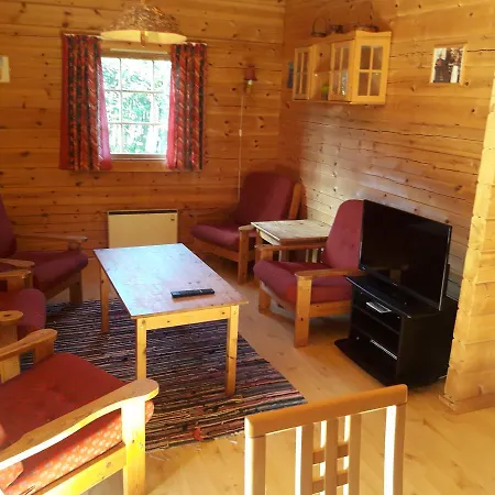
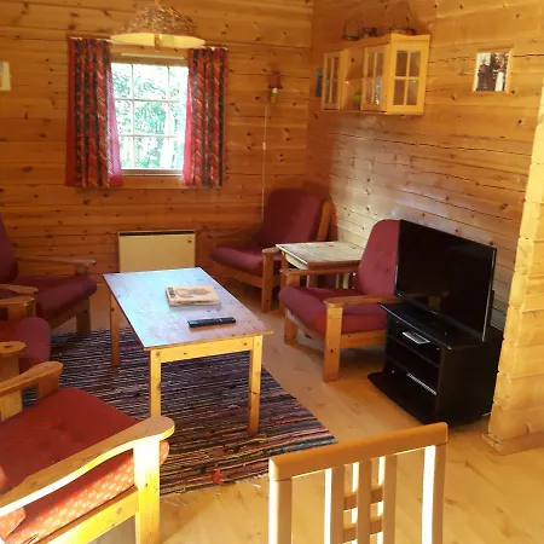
+ board game [164,284,221,307]
